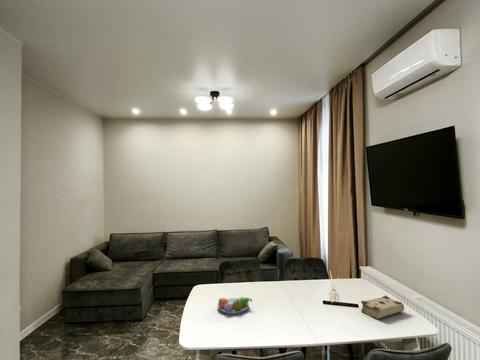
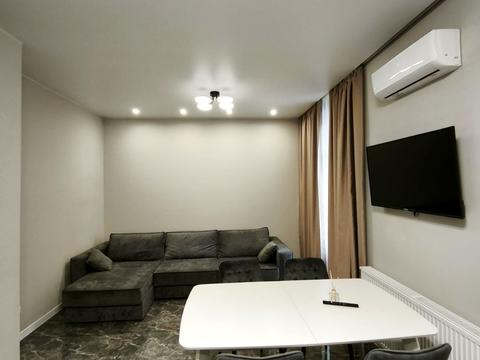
- book [360,294,405,320]
- fruit bowl [216,296,253,315]
